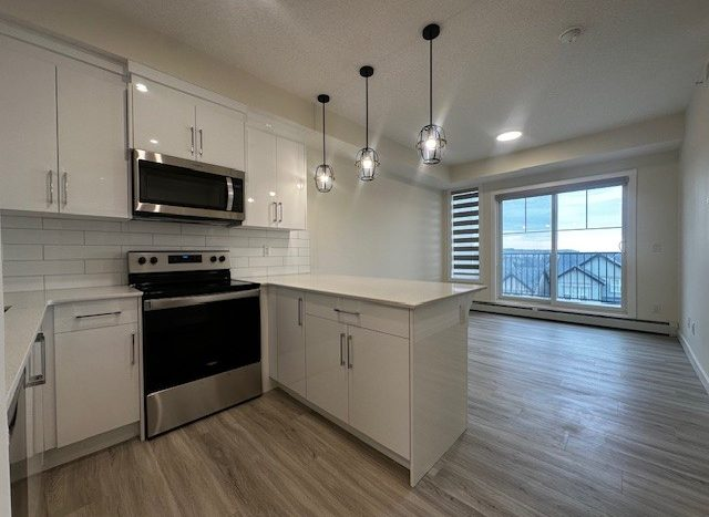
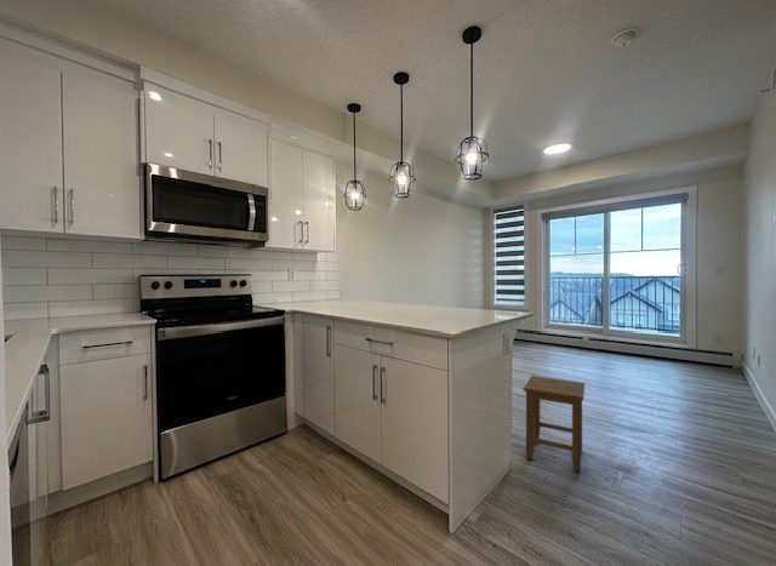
+ stool [523,375,586,474]
